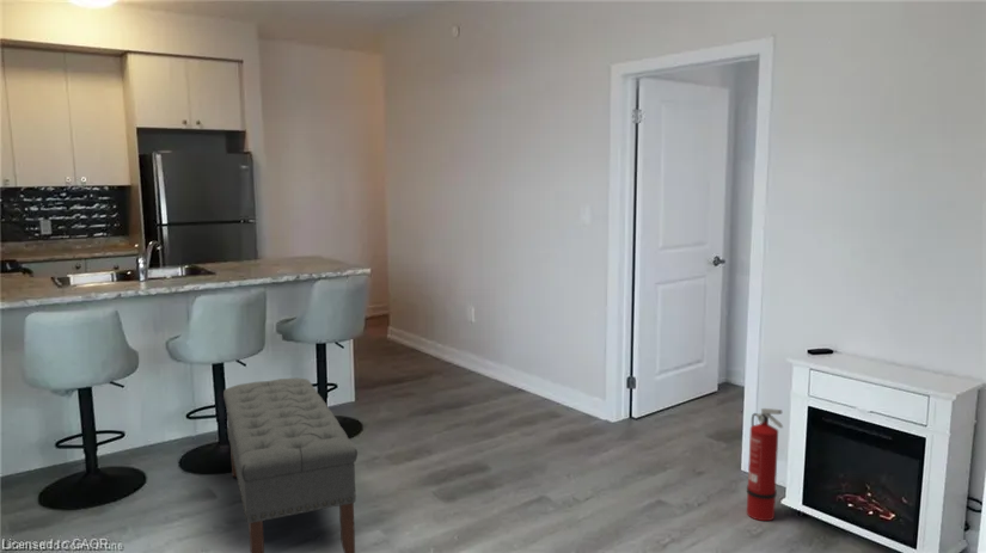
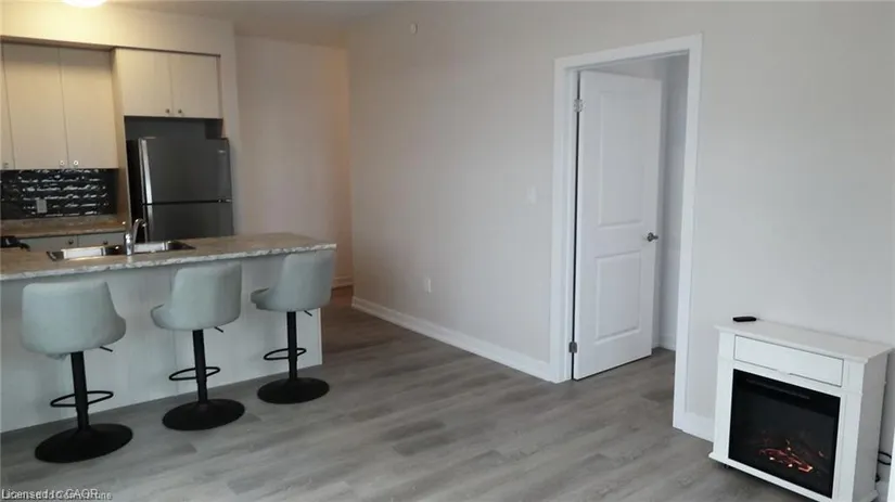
- bench [222,377,359,553]
- fire extinguisher [746,407,784,522]
